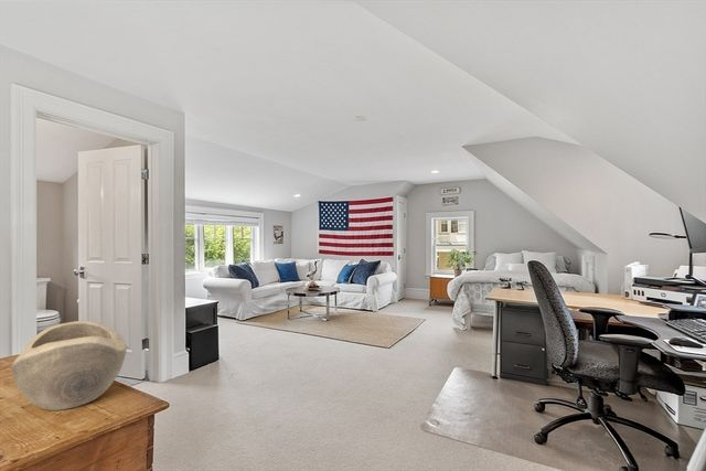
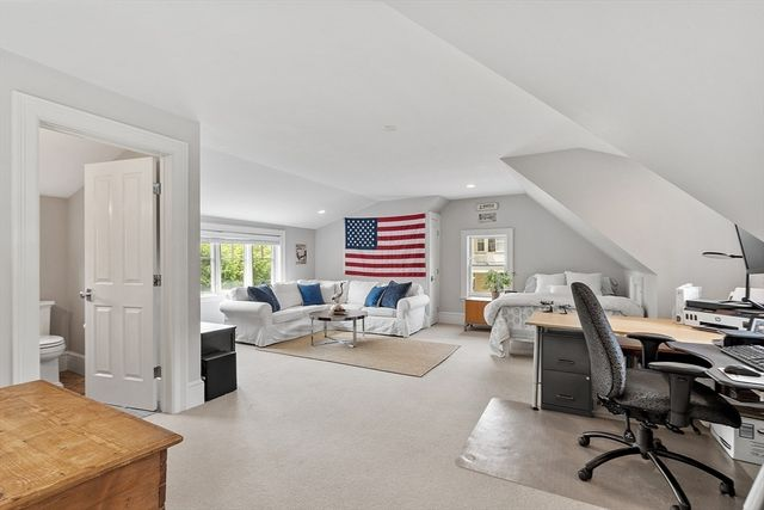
- decorative bowl [11,320,128,411]
